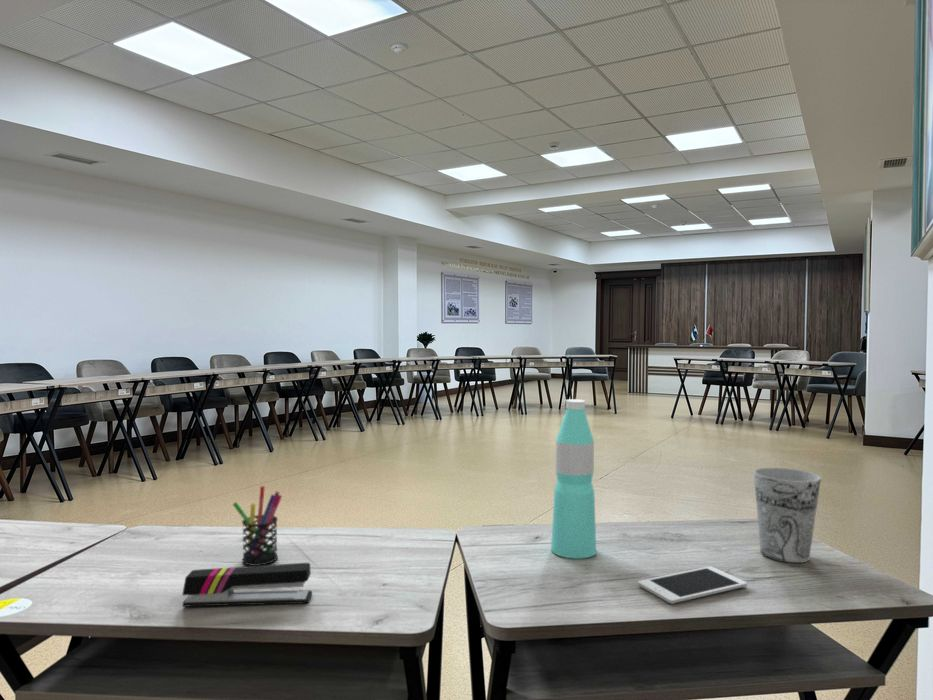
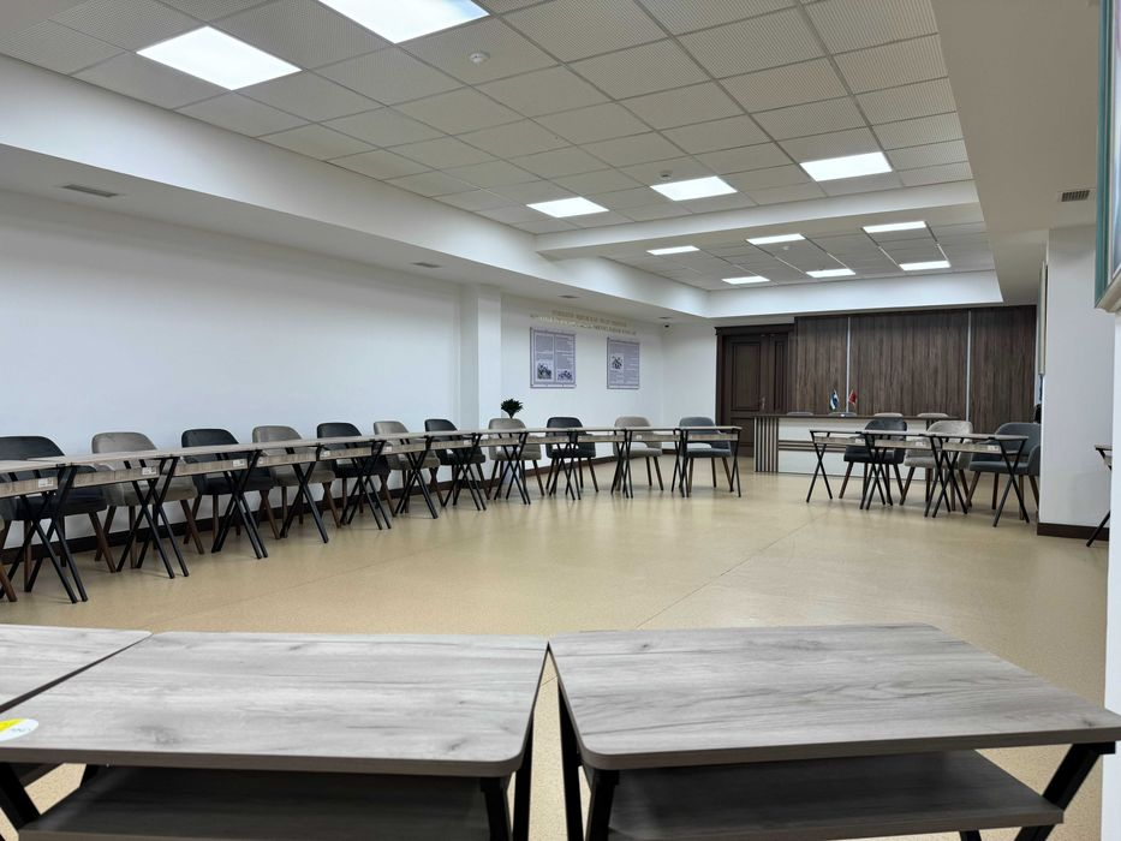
- pen holder [231,485,283,566]
- stapler [181,562,313,608]
- cup [753,467,822,564]
- water bottle [550,398,597,559]
- cell phone [637,566,748,605]
